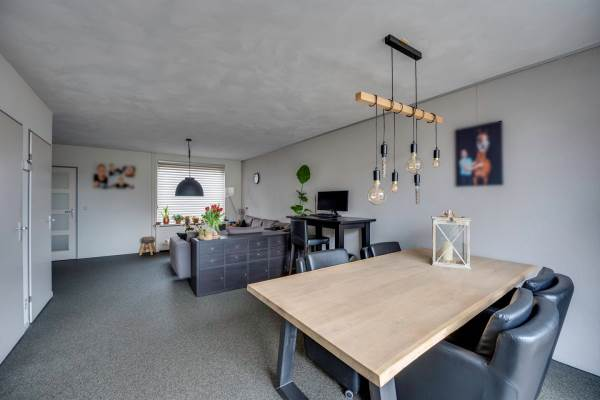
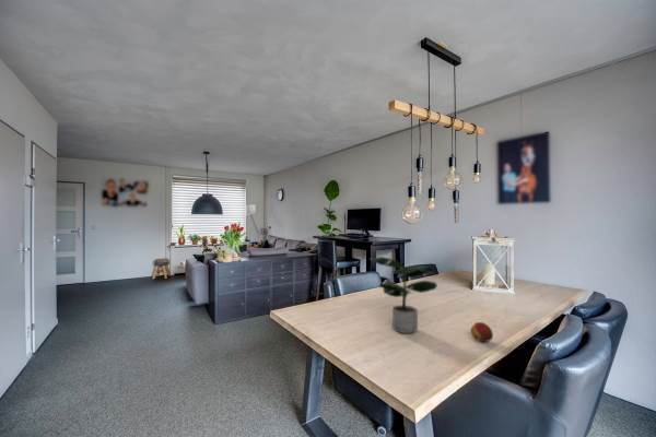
+ fruit [469,321,494,343]
+ potted plant [370,256,438,334]
